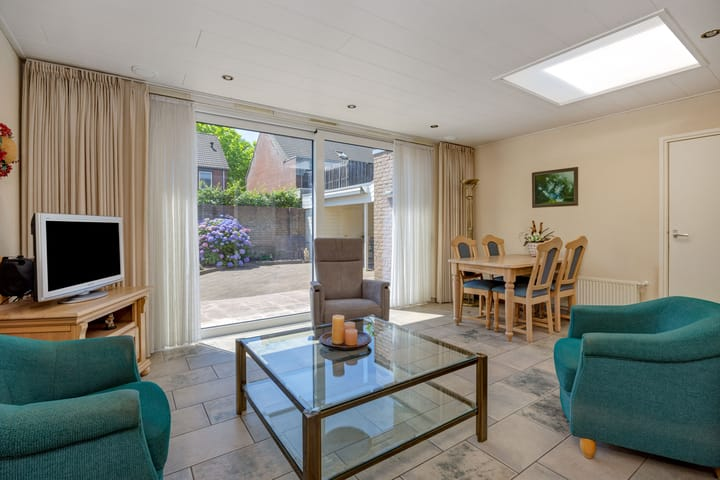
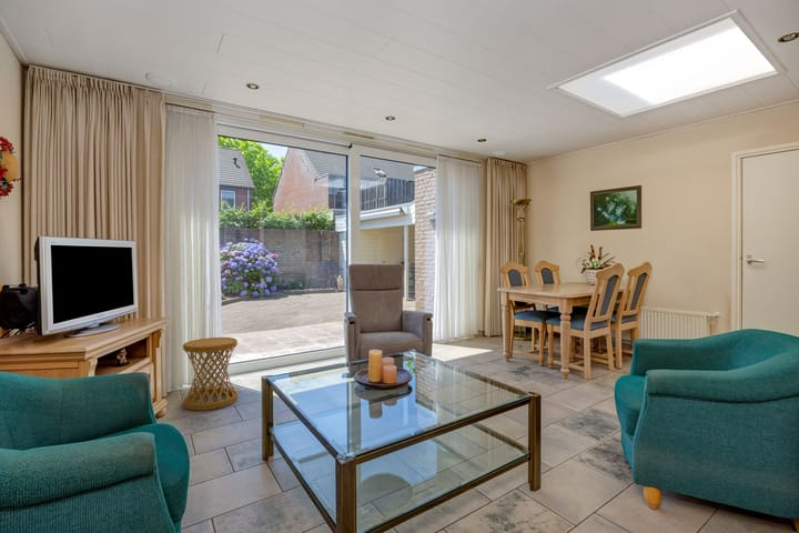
+ side table [182,336,239,411]
